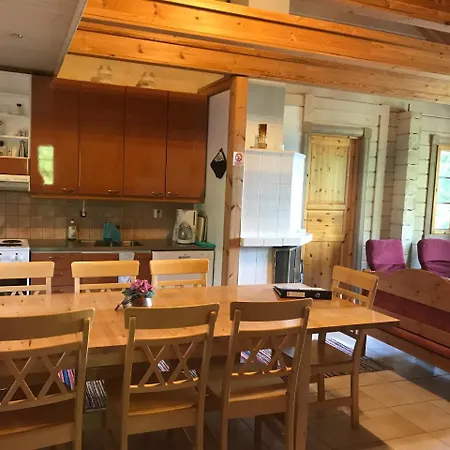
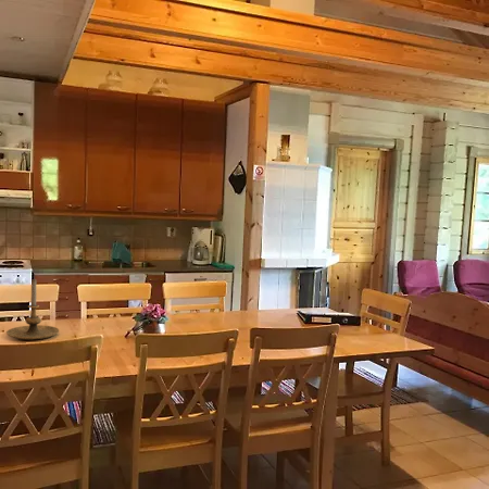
+ candle holder [5,278,60,340]
